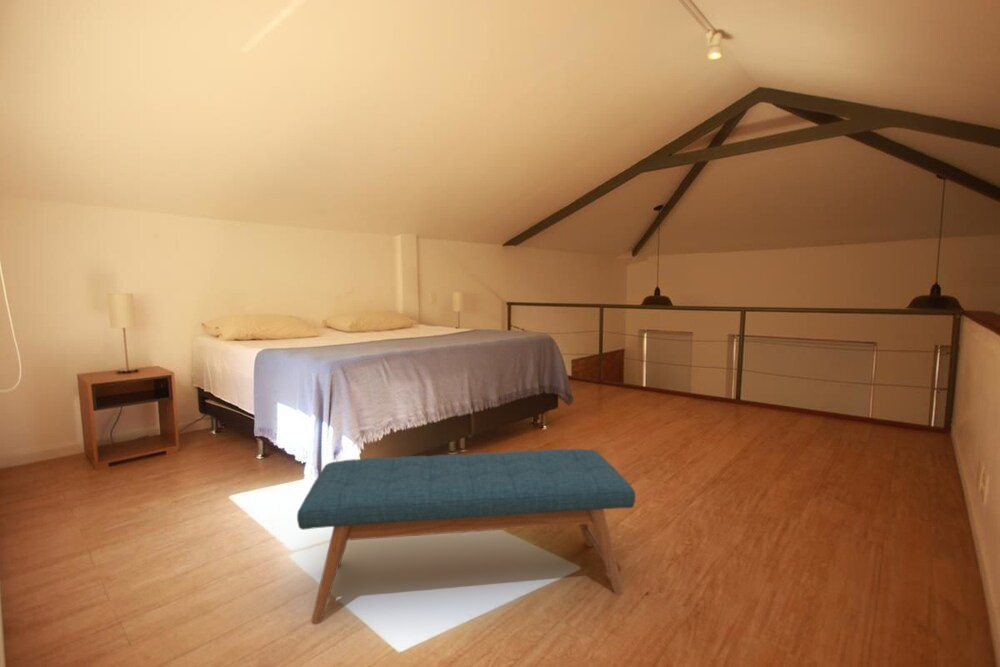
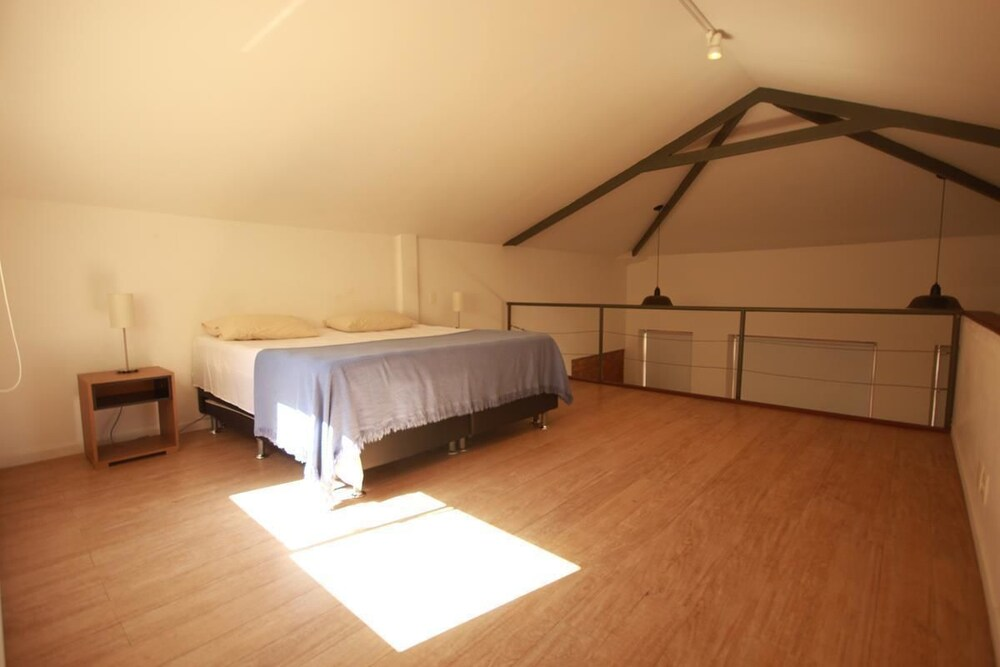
- bench [296,448,636,624]
